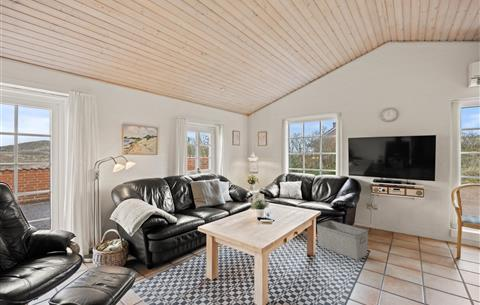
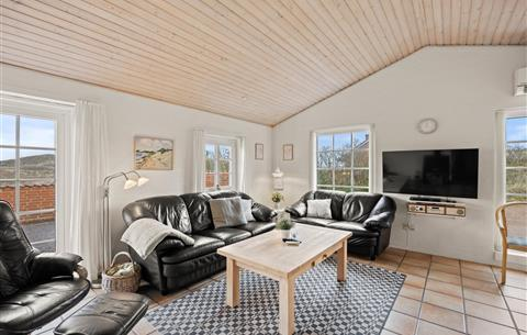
- storage bin [316,219,369,261]
